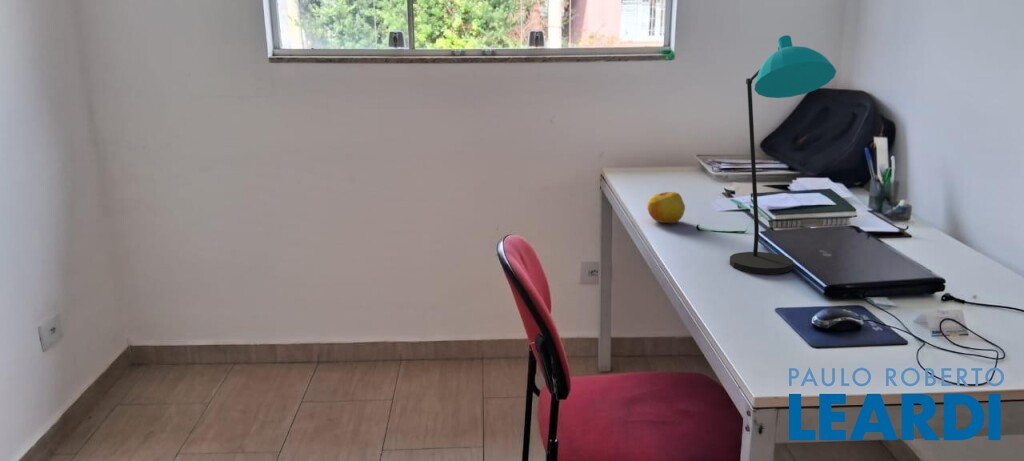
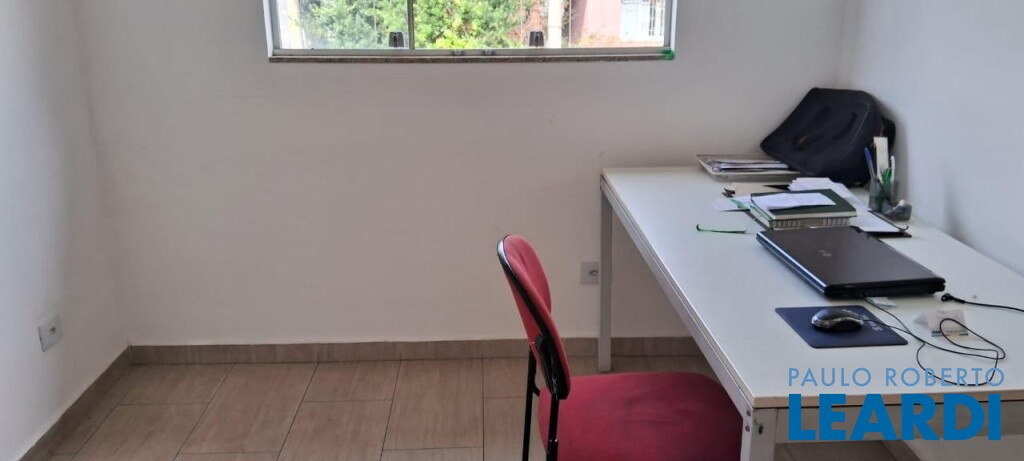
- desk lamp [729,34,837,275]
- apple [646,191,686,224]
